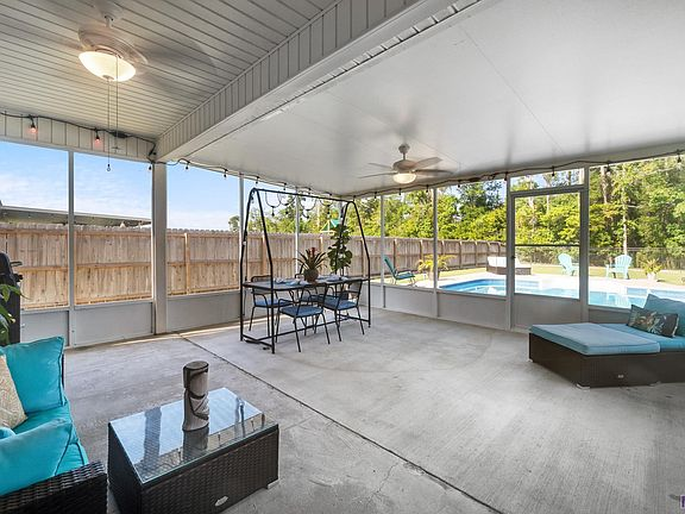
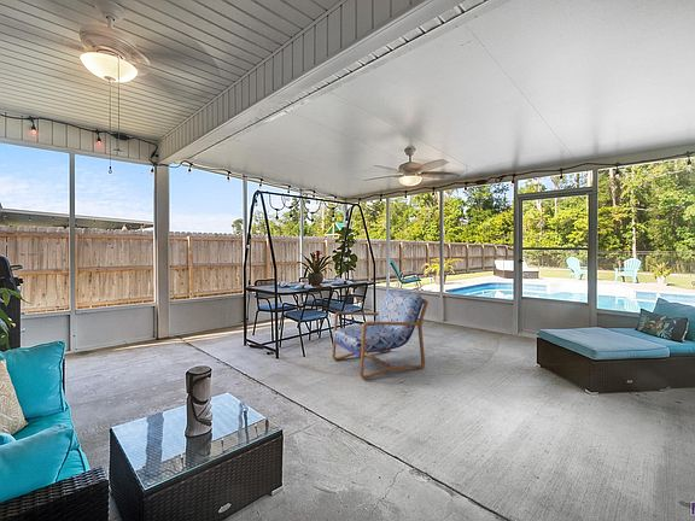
+ armchair [331,288,430,380]
